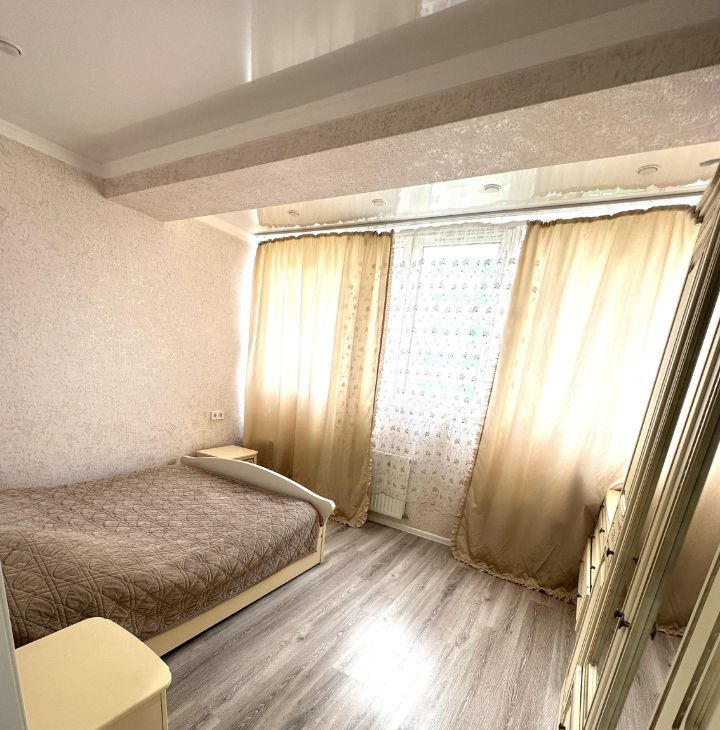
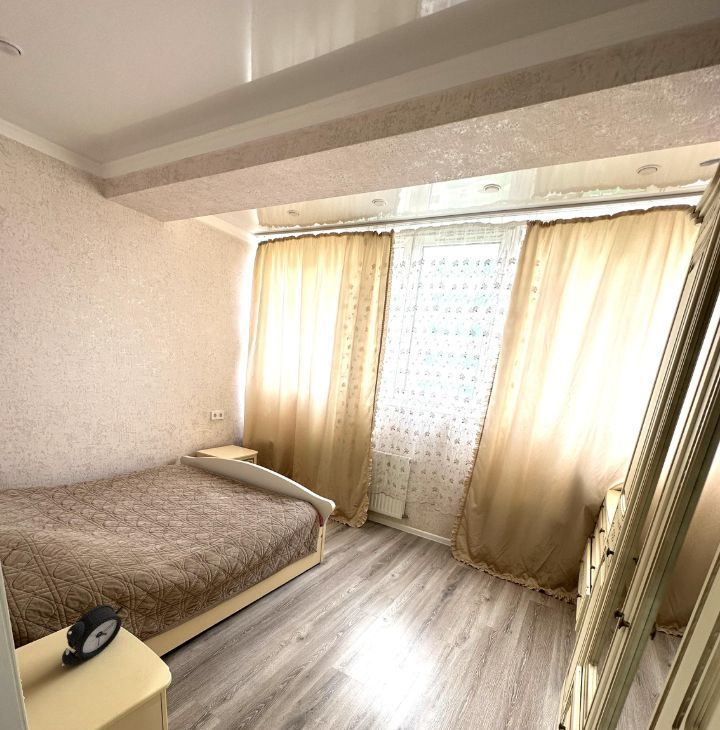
+ alarm clock [61,603,125,667]
